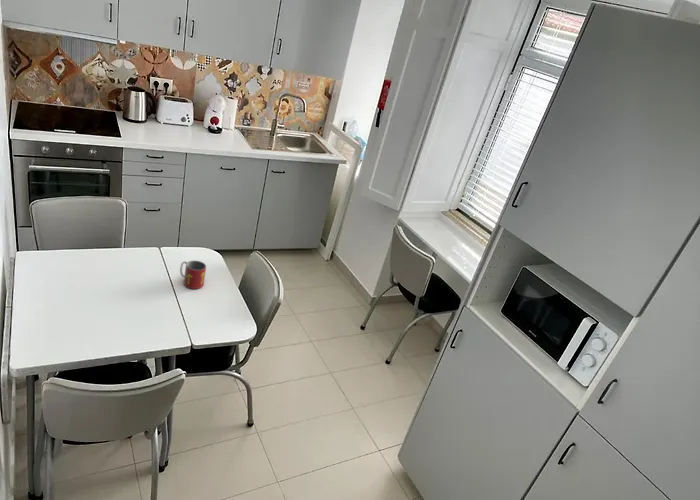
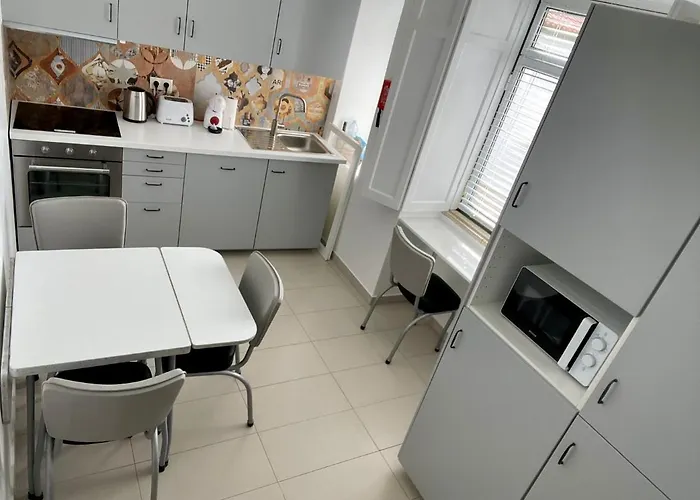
- mug [179,260,207,290]
